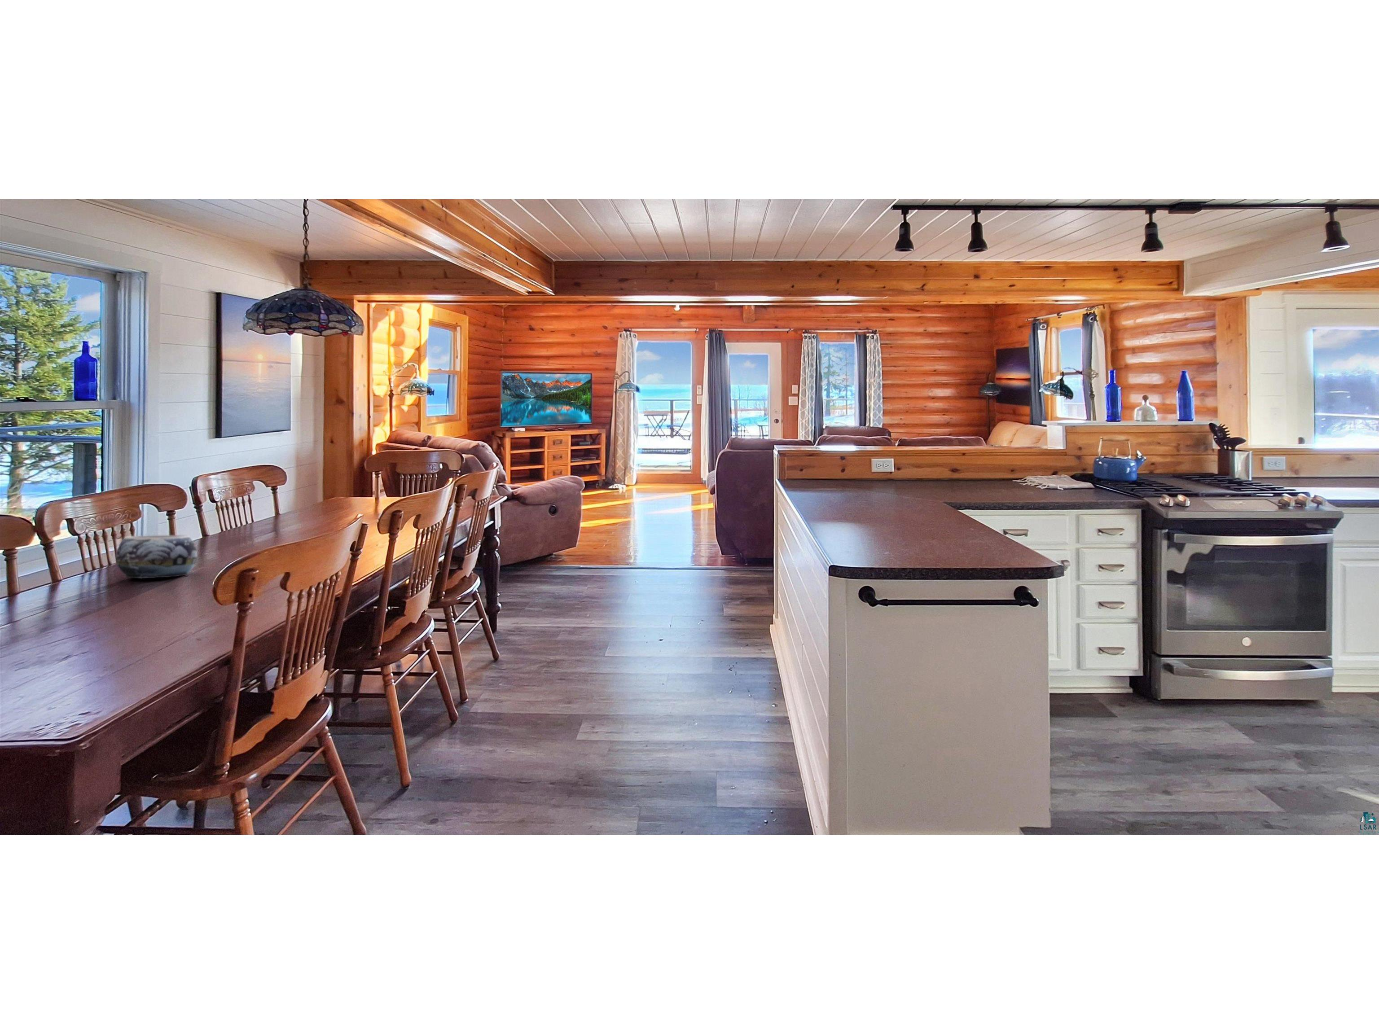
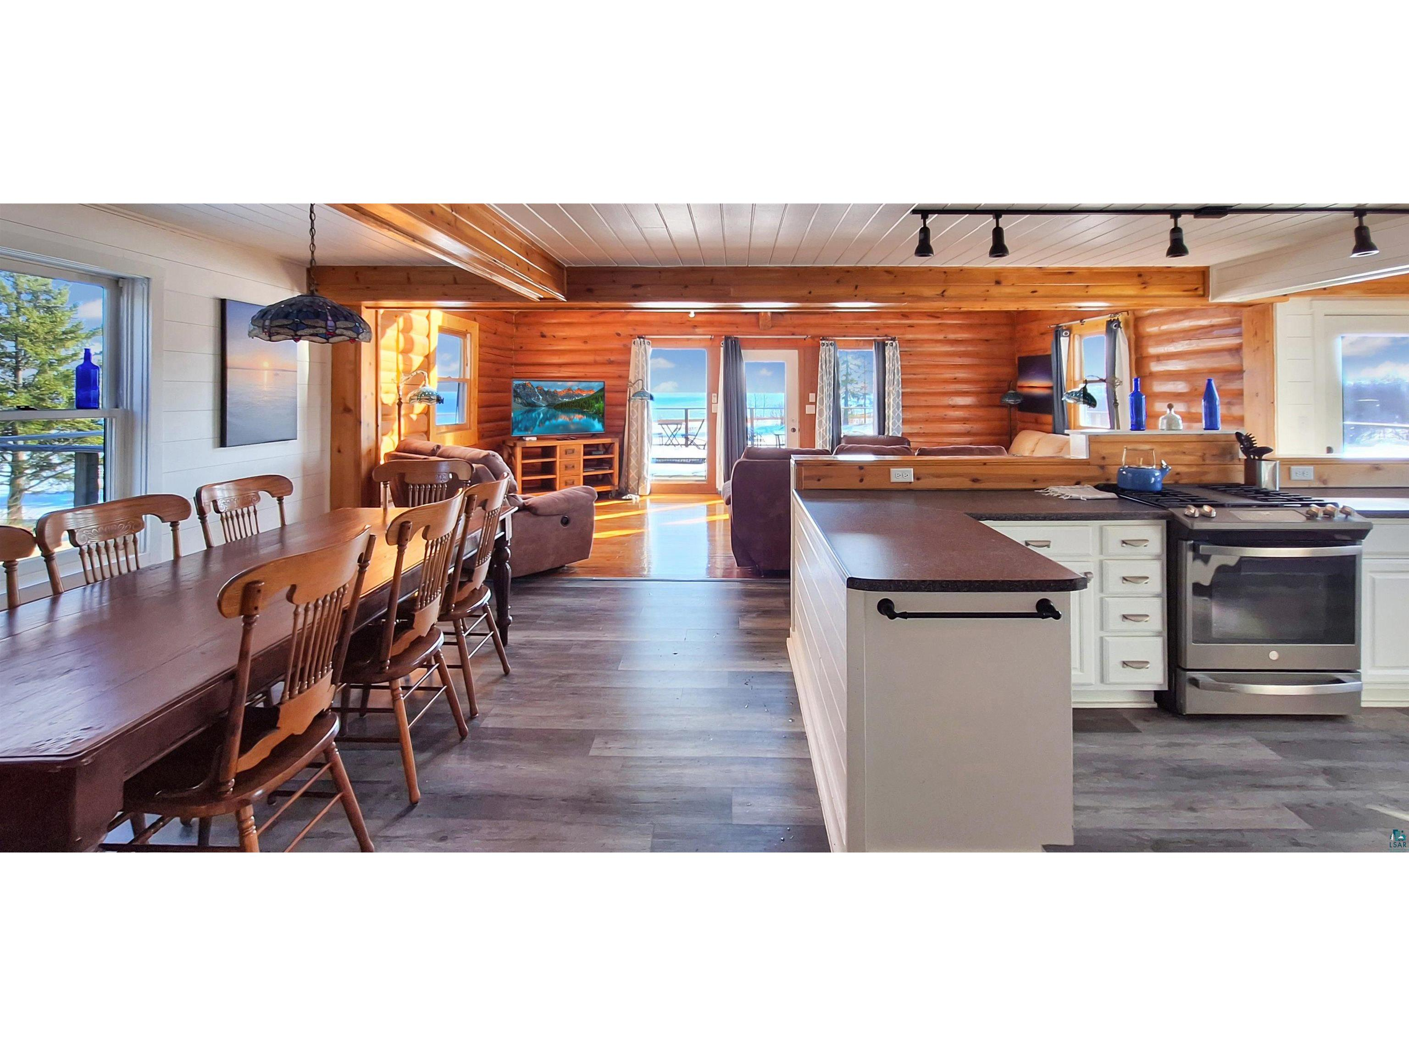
- decorative bowl [115,535,198,579]
